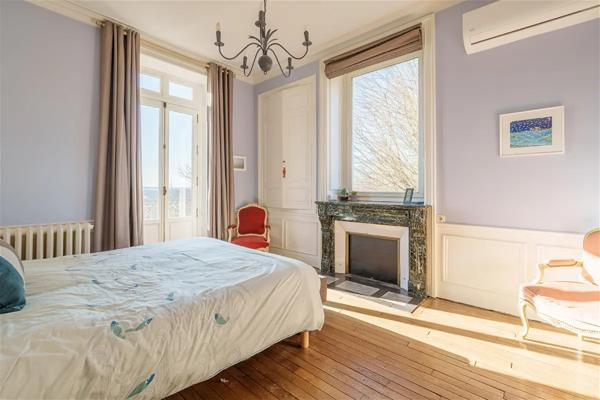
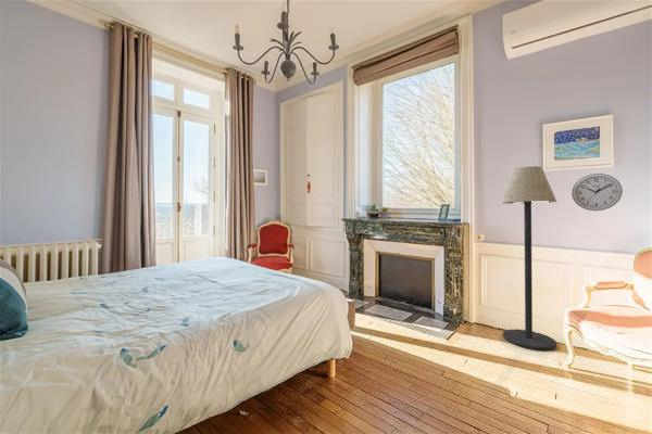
+ floor lamp [501,165,557,350]
+ wall clock [570,173,624,212]
